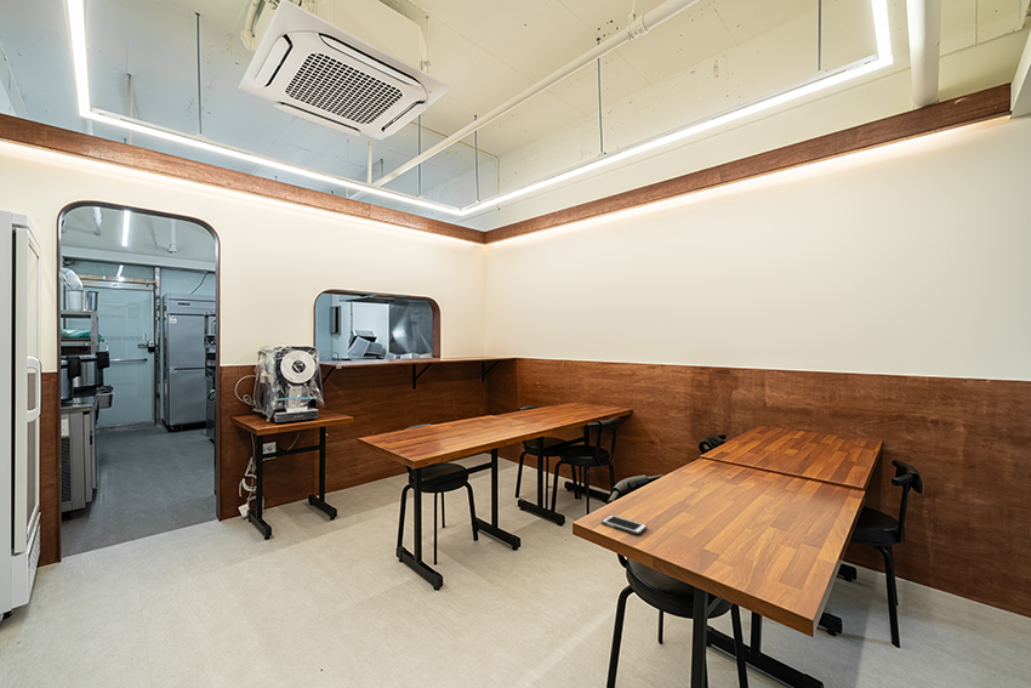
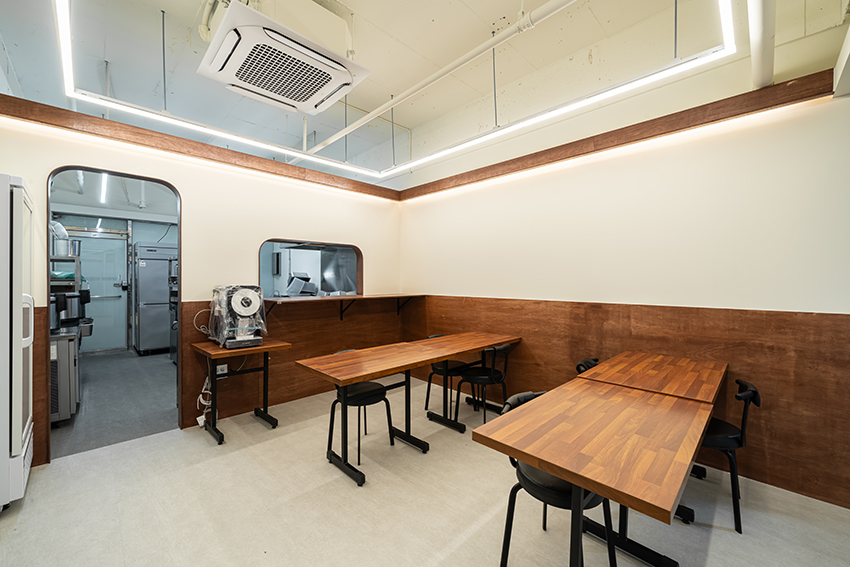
- cell phone [600,513,648,535]
